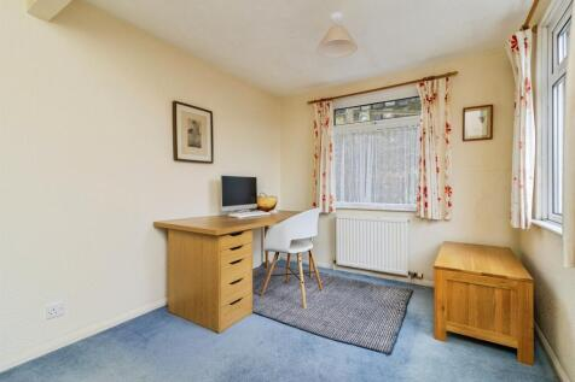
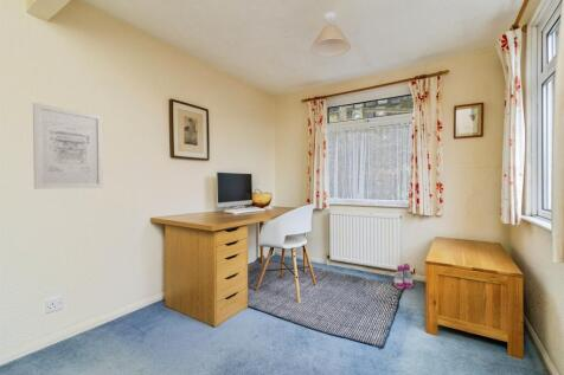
+ wall art [32,102,104,190]
+ boots [392,263,415,291]
